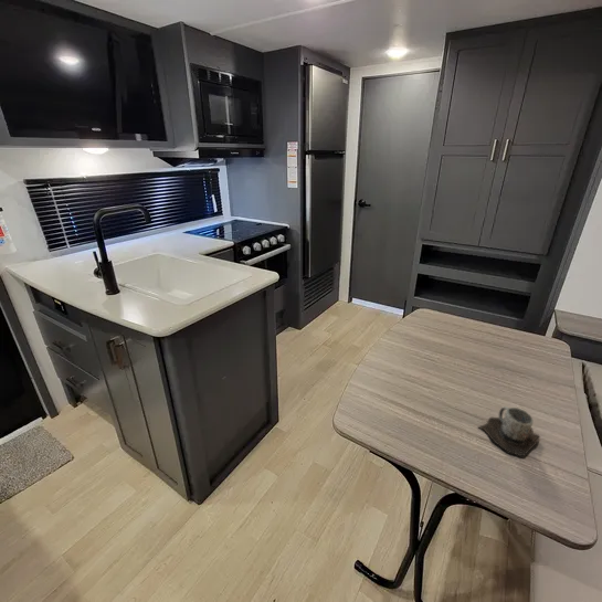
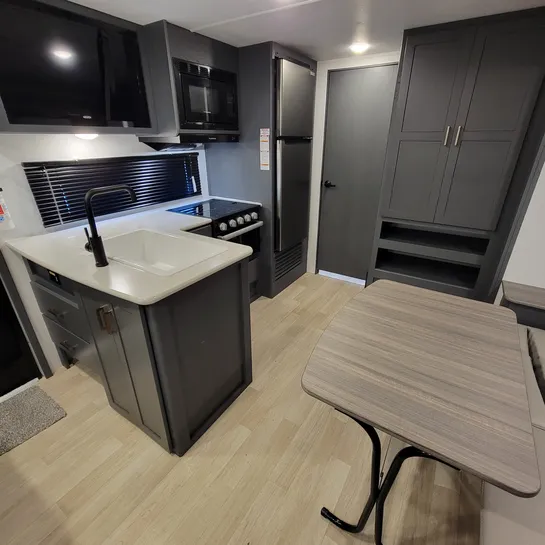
- mug [477,405,541,457]
